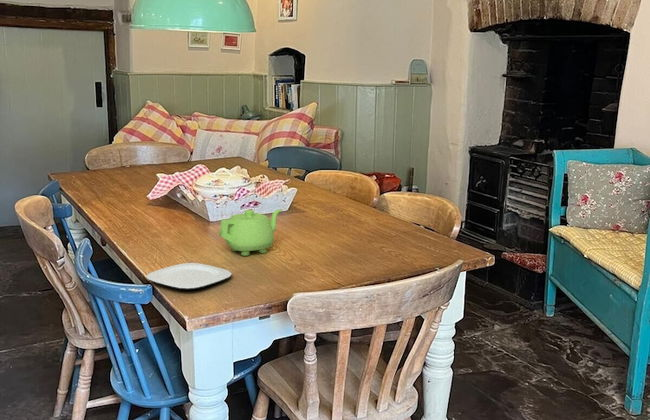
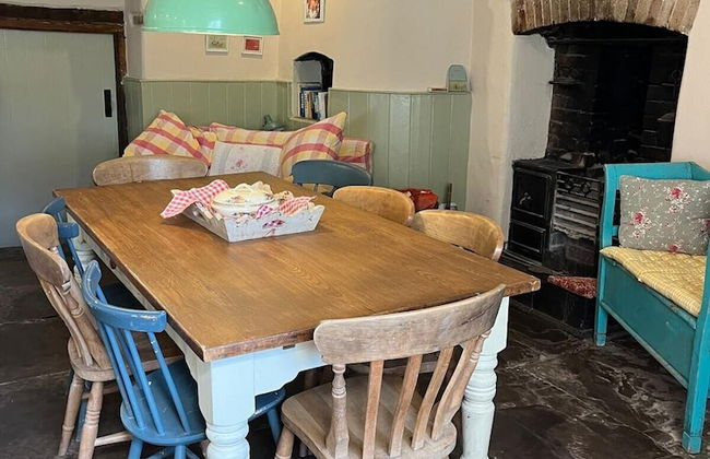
- plate [145,262,233,290]
- teapot [218,208,283,257]
